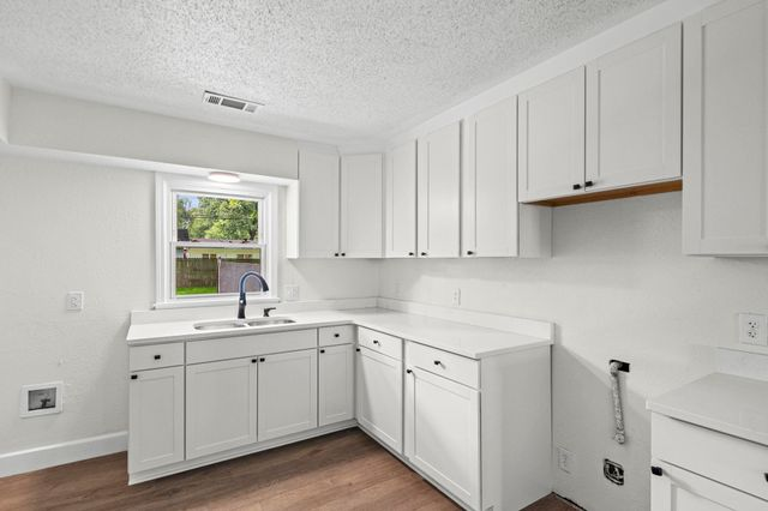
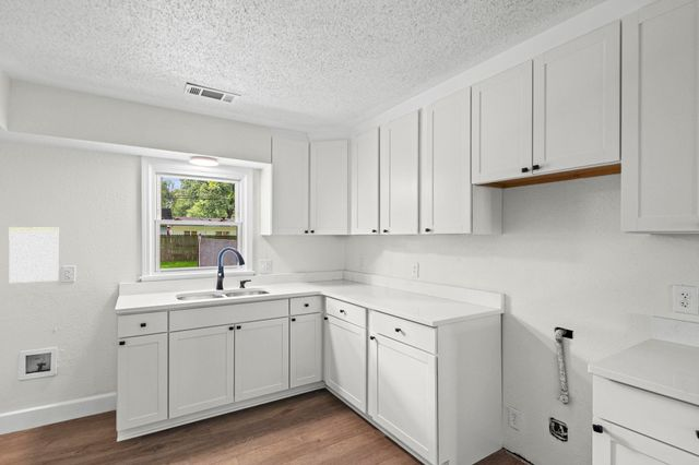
+ calendar [8,217,60,284]
